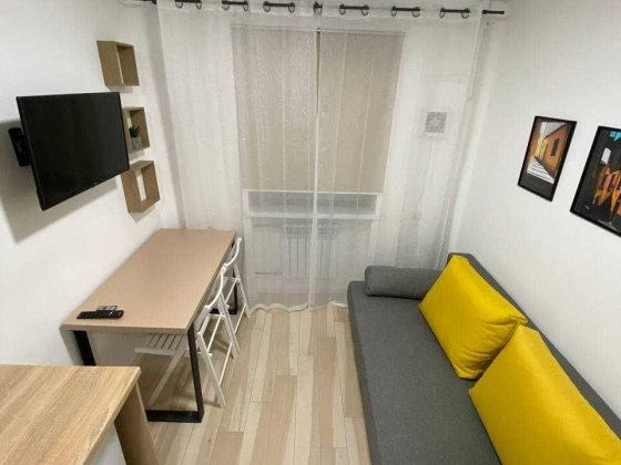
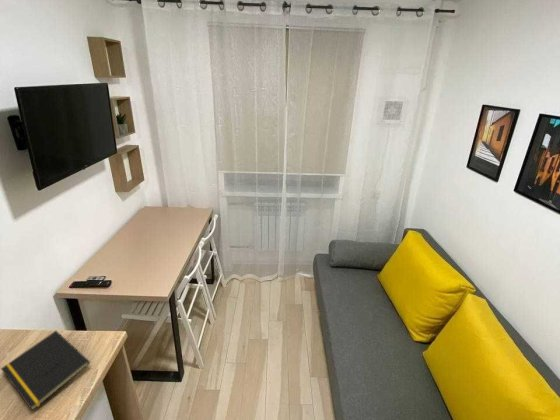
+ notepad [0,330,91,412]
